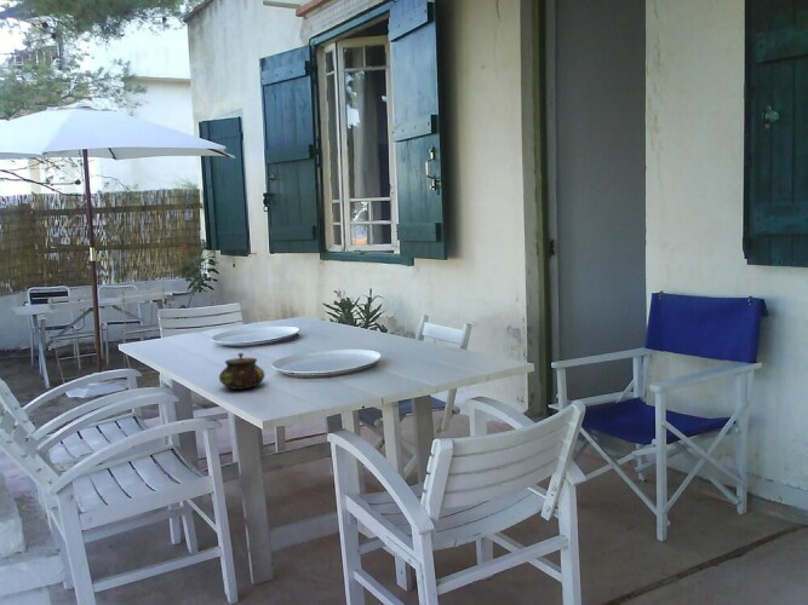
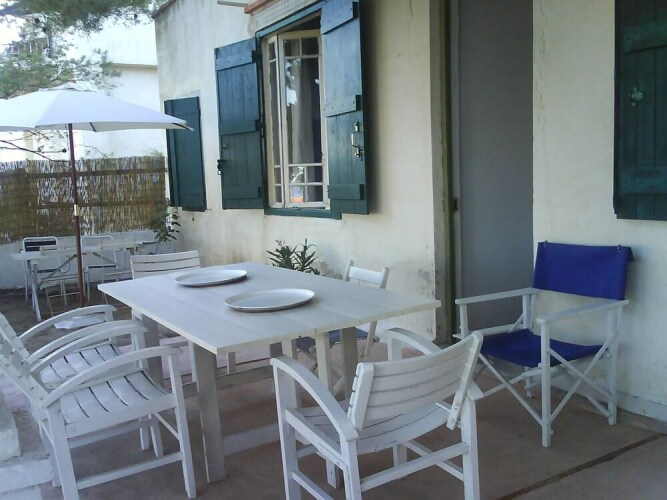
- teapot [218,352,265,391]
